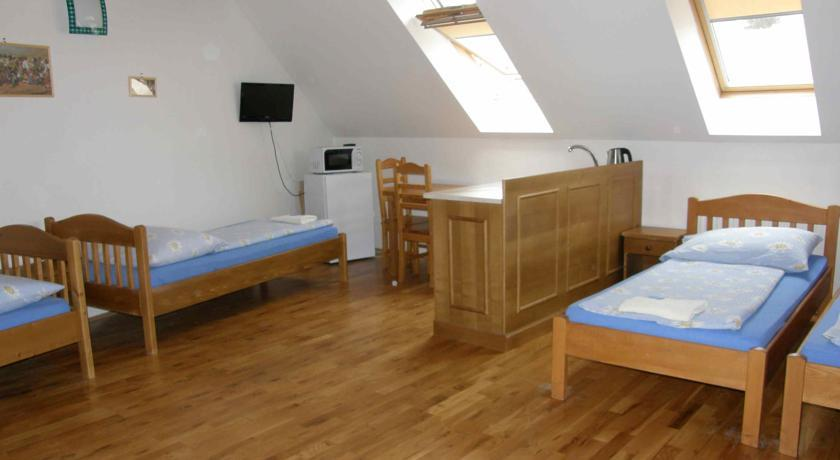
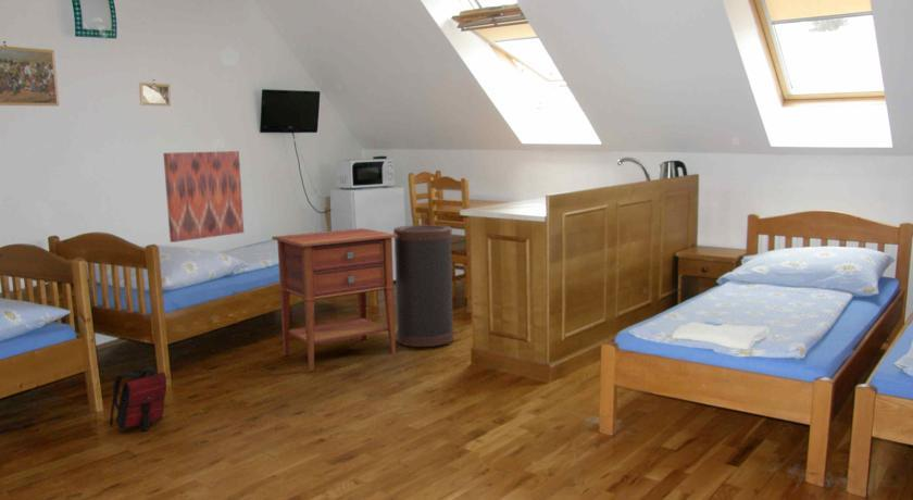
+ nightstand [271,227,398,372]
+ backpack [109,366,167,432]
+ wall art [162,150,245,243]
+ trash can [392,224,454,348]
